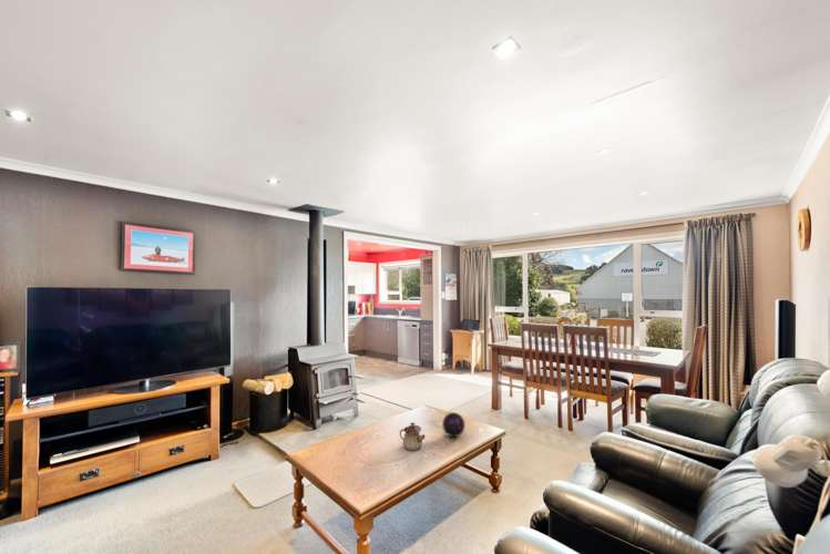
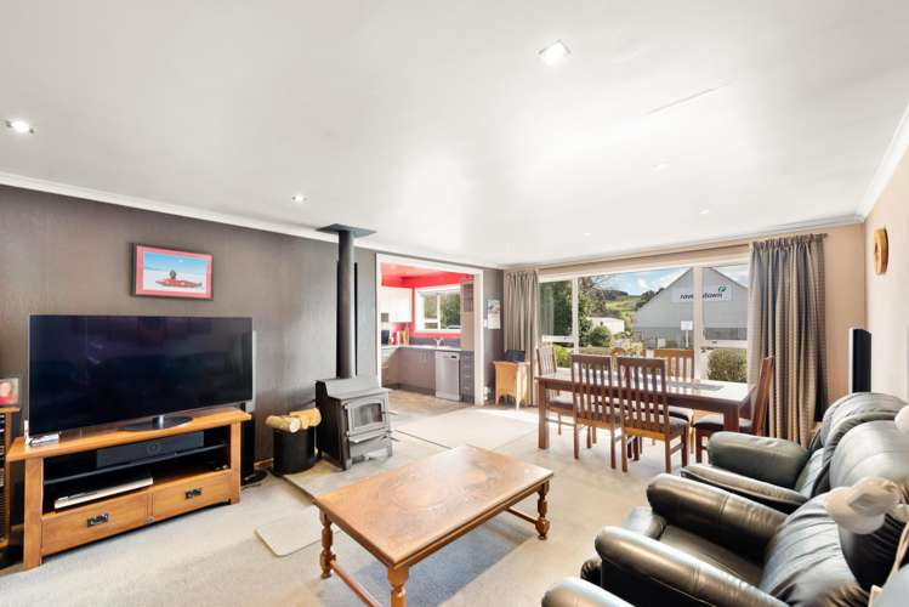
- decorative orb [441,411,467,438]
- teapot [399,421,427,452]
